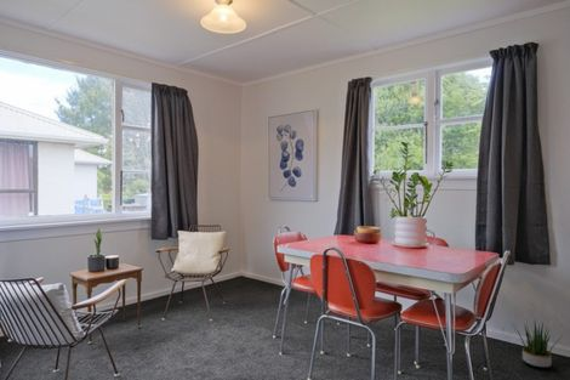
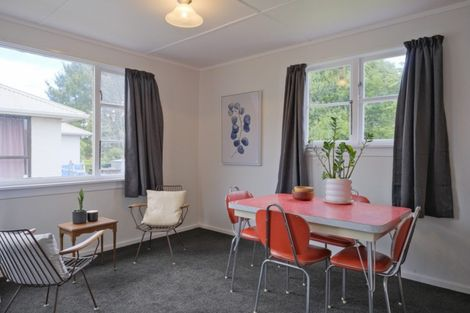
- potted plant [511,321,564,369]
